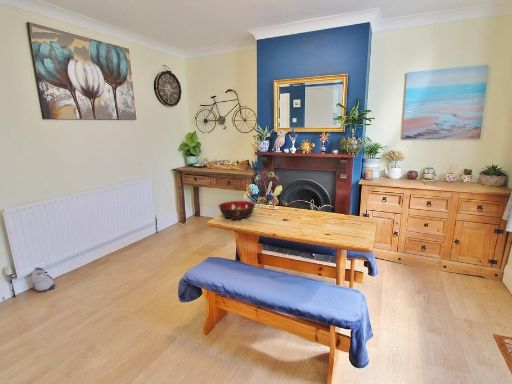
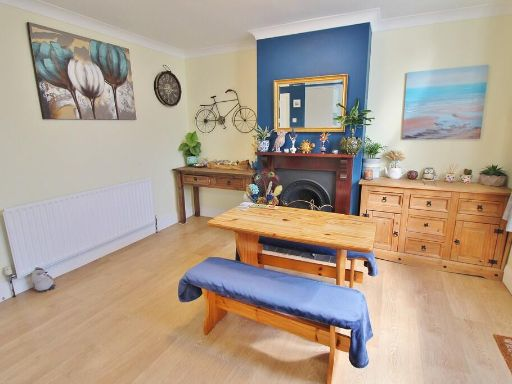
- decorative bowl [217,200,257,220]
